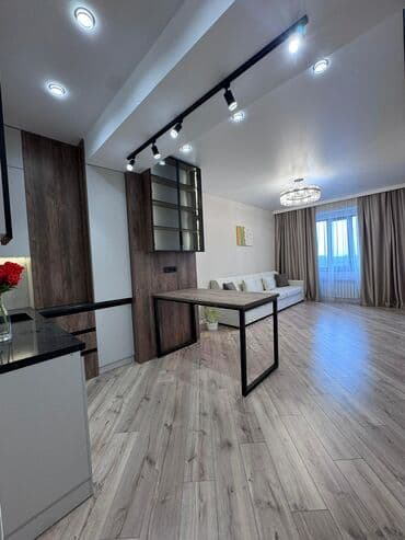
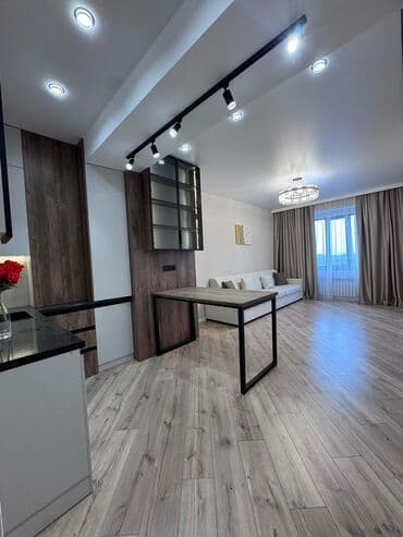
- potted plant [201,307,222,331]
